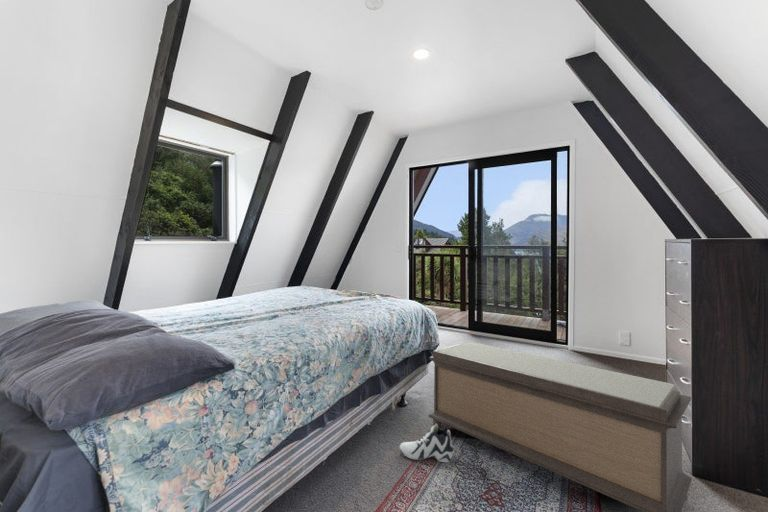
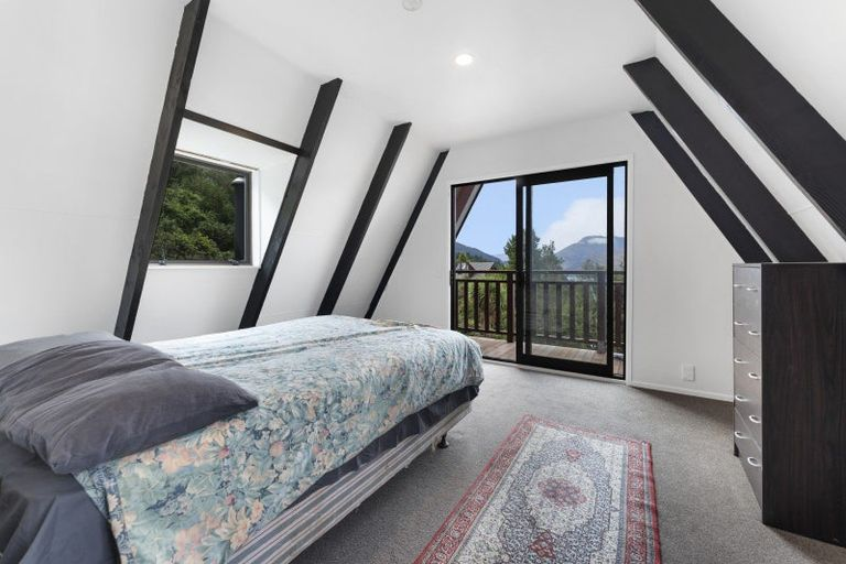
- sneaker [399,422,455,463]
- bench [428,341,693,512]
